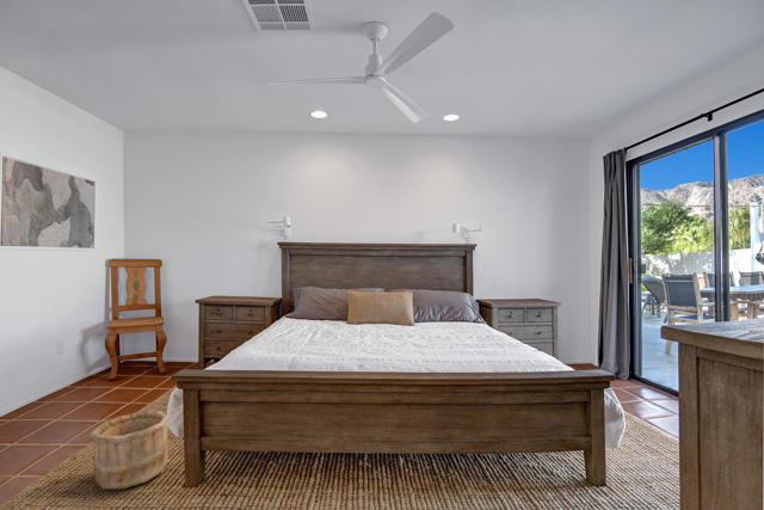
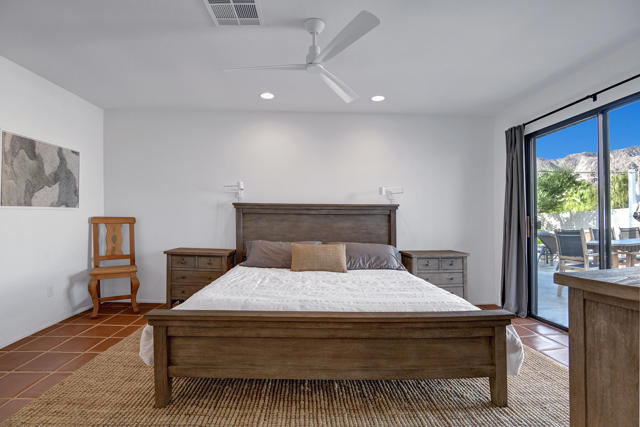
- wooden bucket [88,411,170,491]
